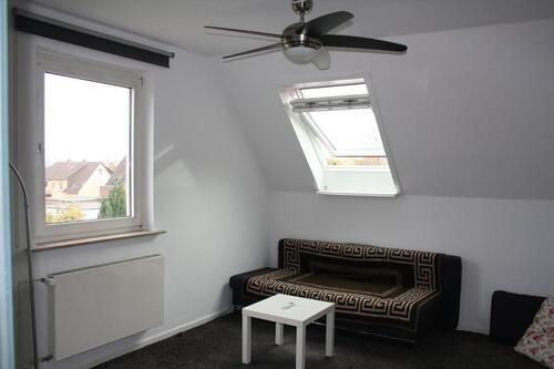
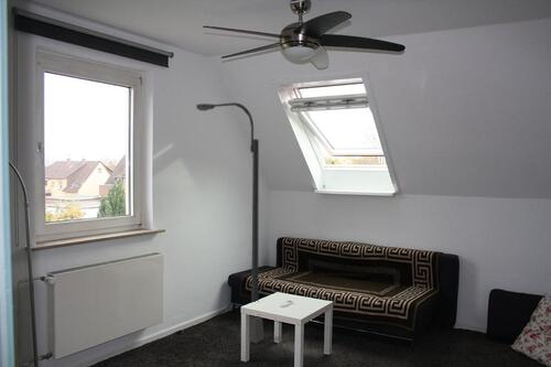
+ floor lamp [195,101,266,345]
